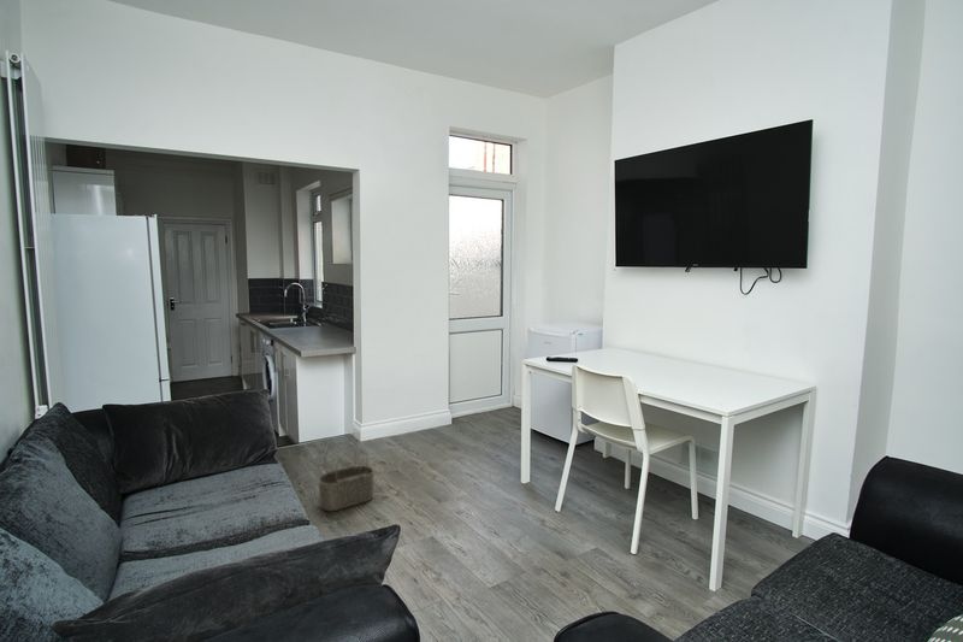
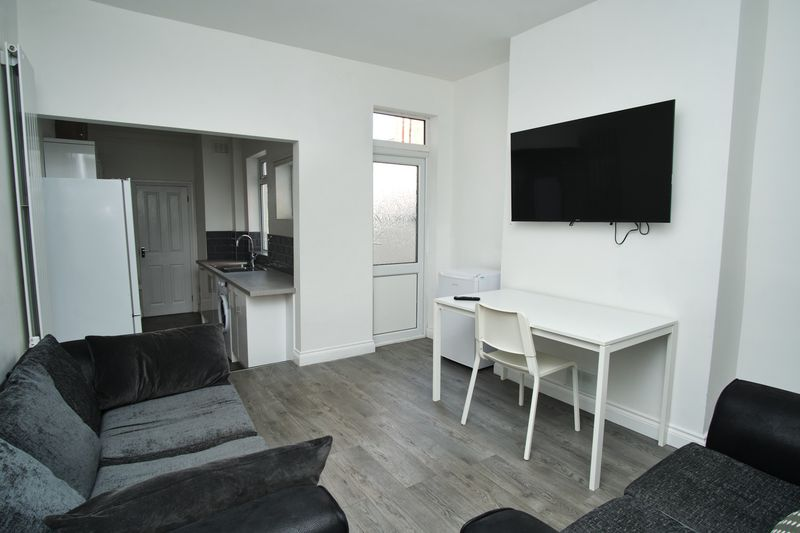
- wicker basket [317,441,376,512]
